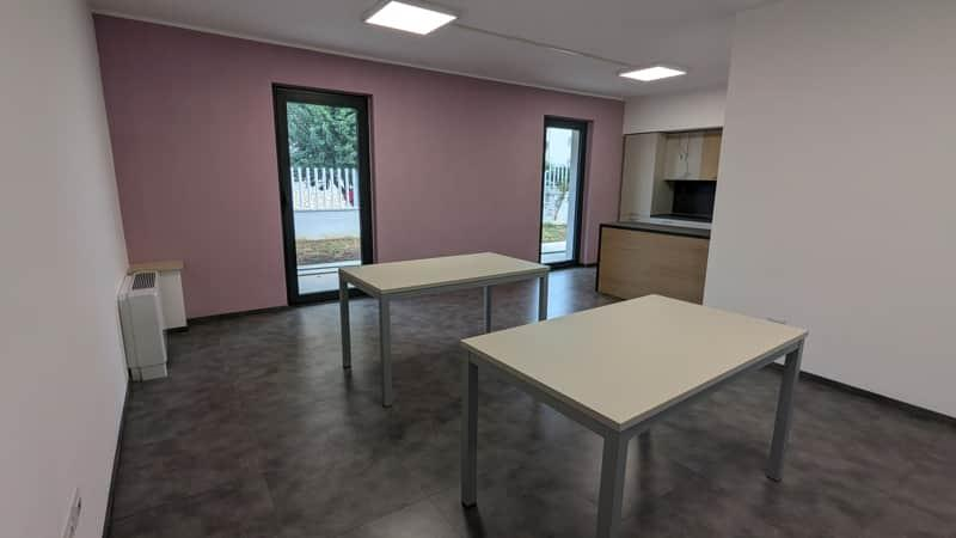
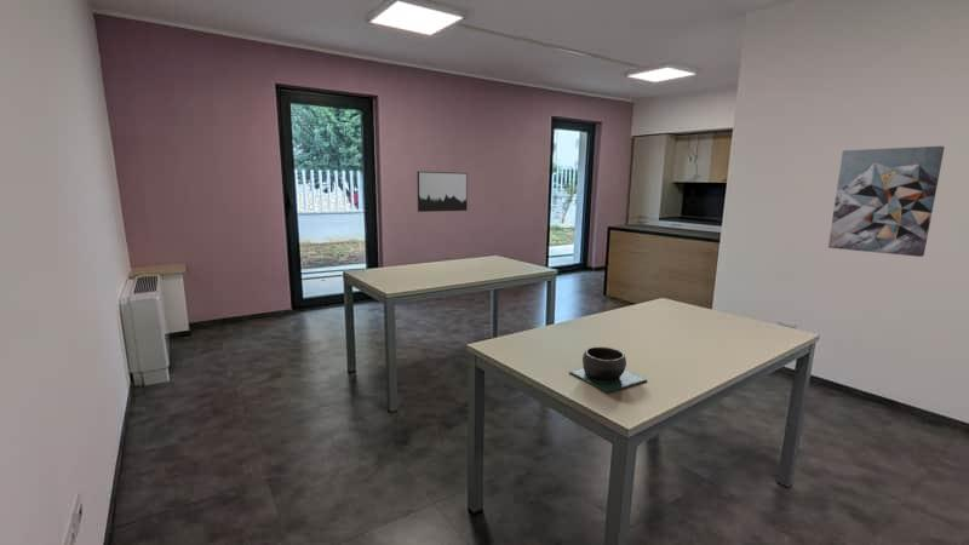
+ wall art [827,145,946,258]
+ bowl [568,345,648,394]
+ wall art [417,171,469,213]
